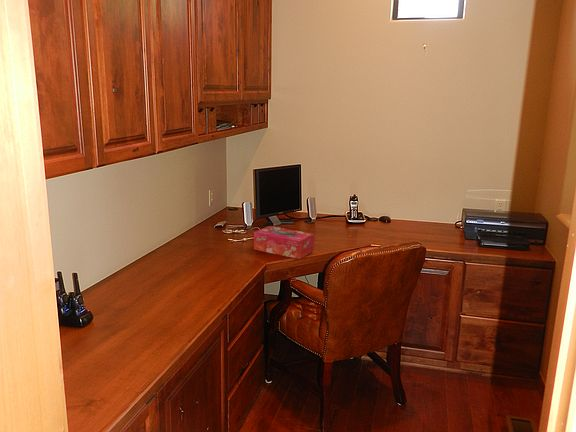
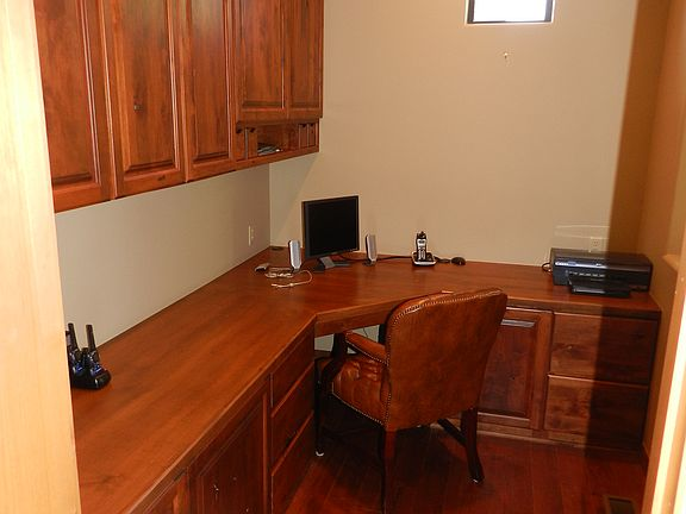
- tissue box [253,225,315,260]
